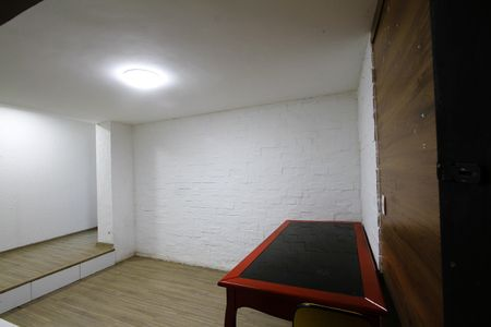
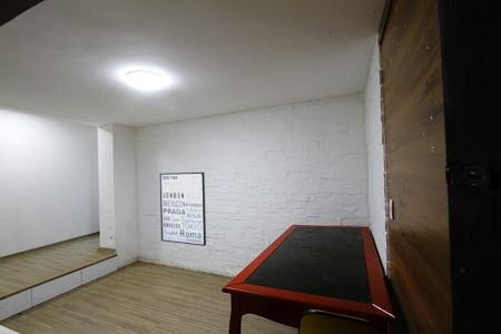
+ wall art [159,171,207,247]
